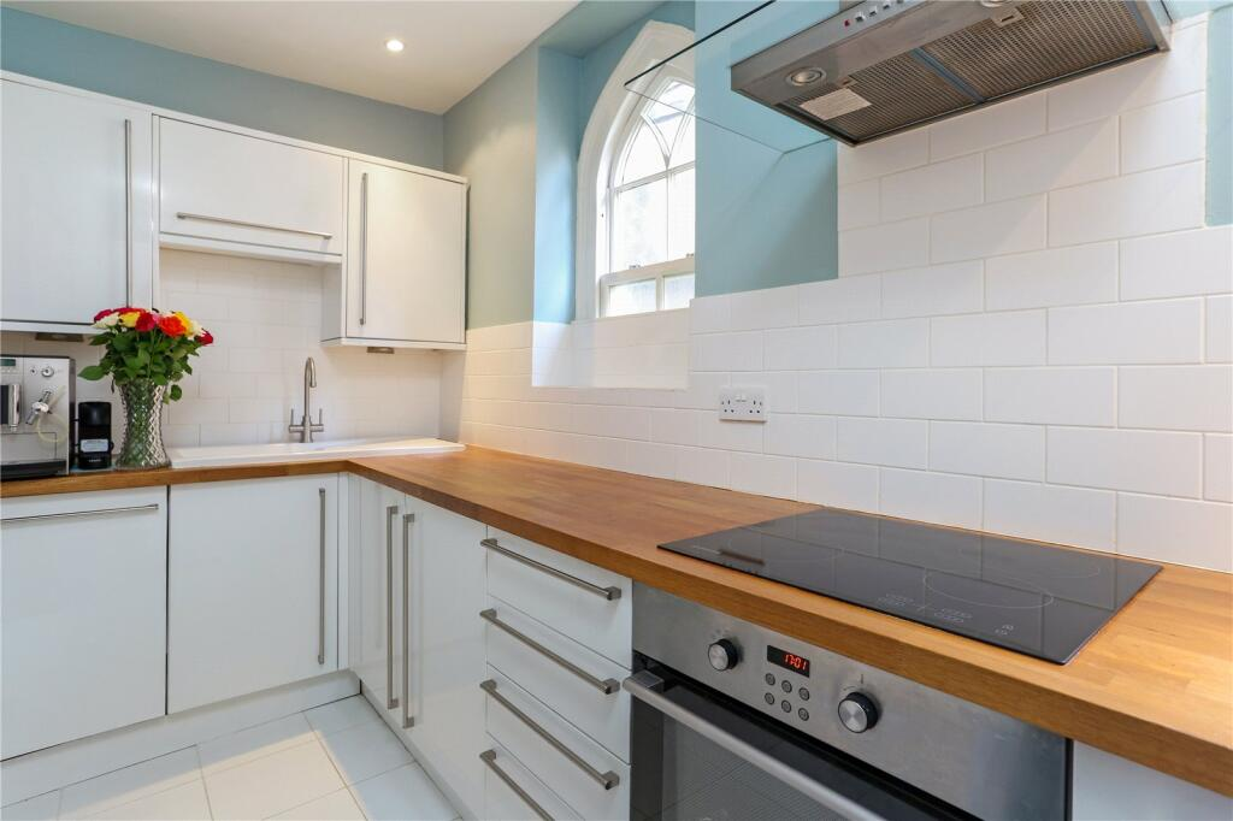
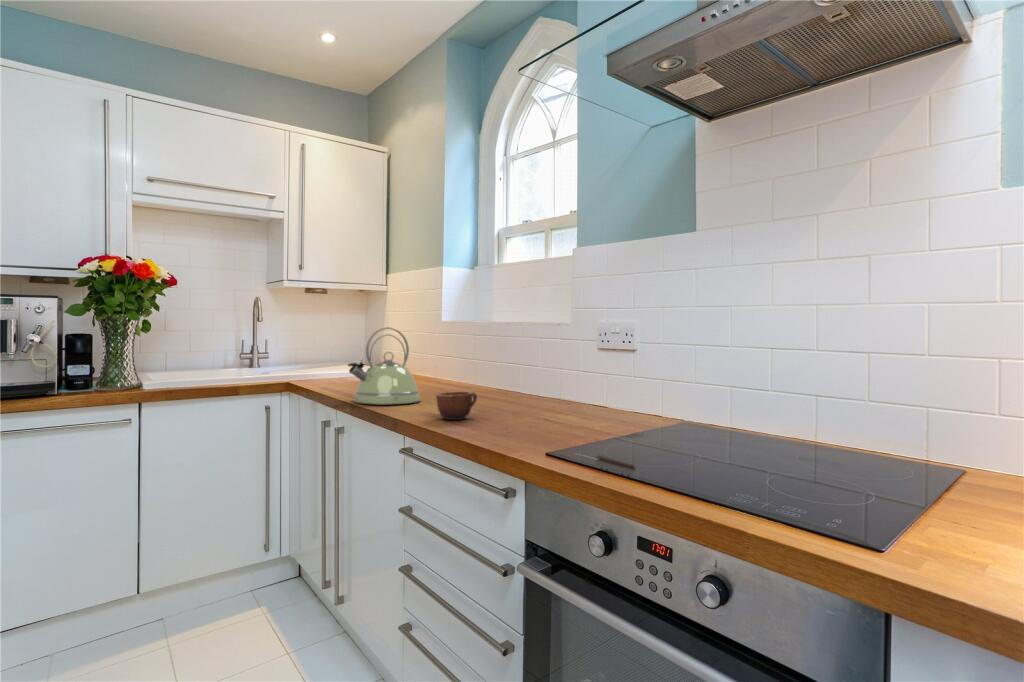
+ kettle [347,326,421,406]
+ mug [435,391,478,421]
